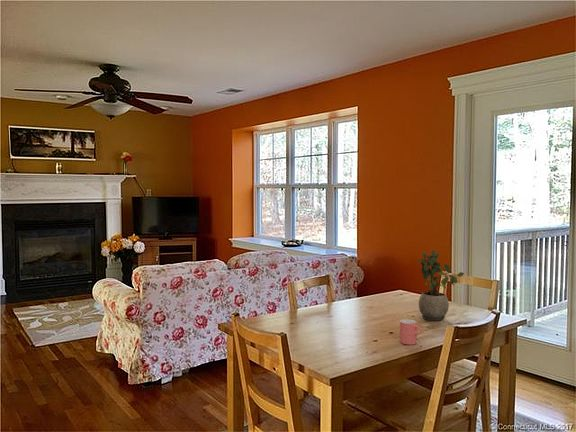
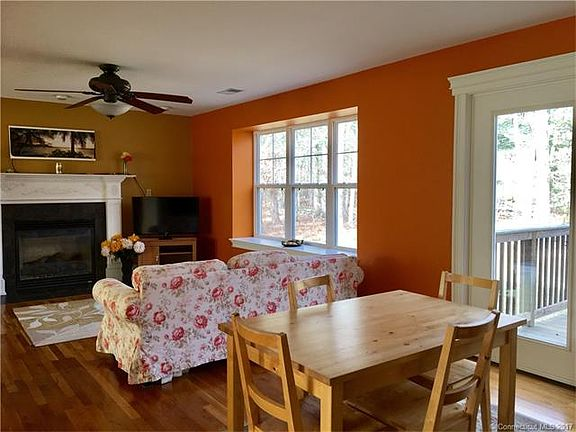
- cup [399,319,424,346]
- potted plant [417,249,465,322]
